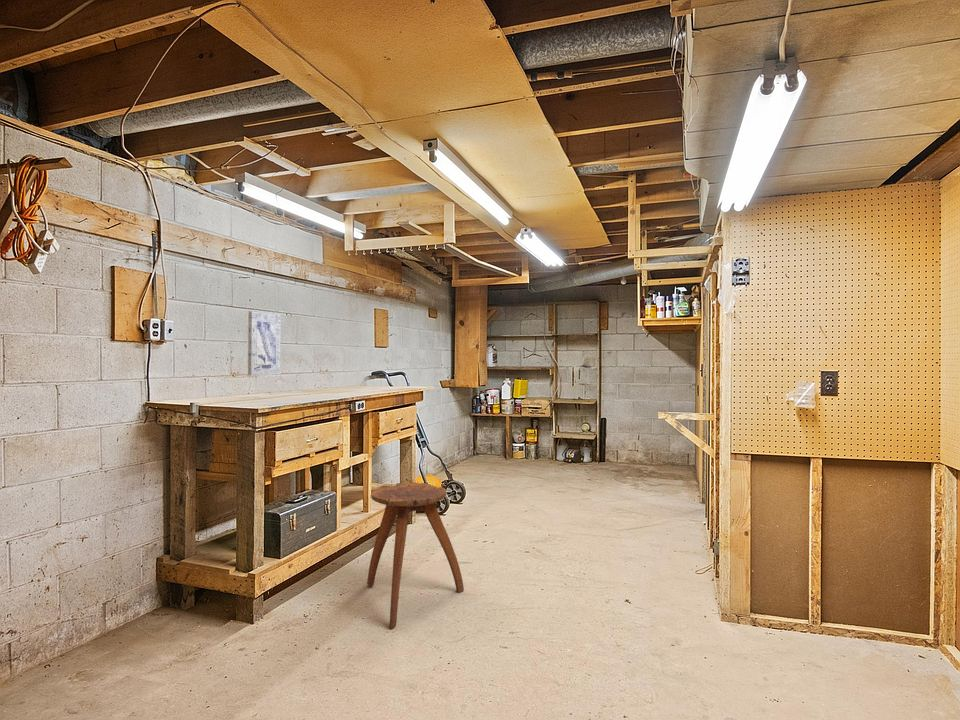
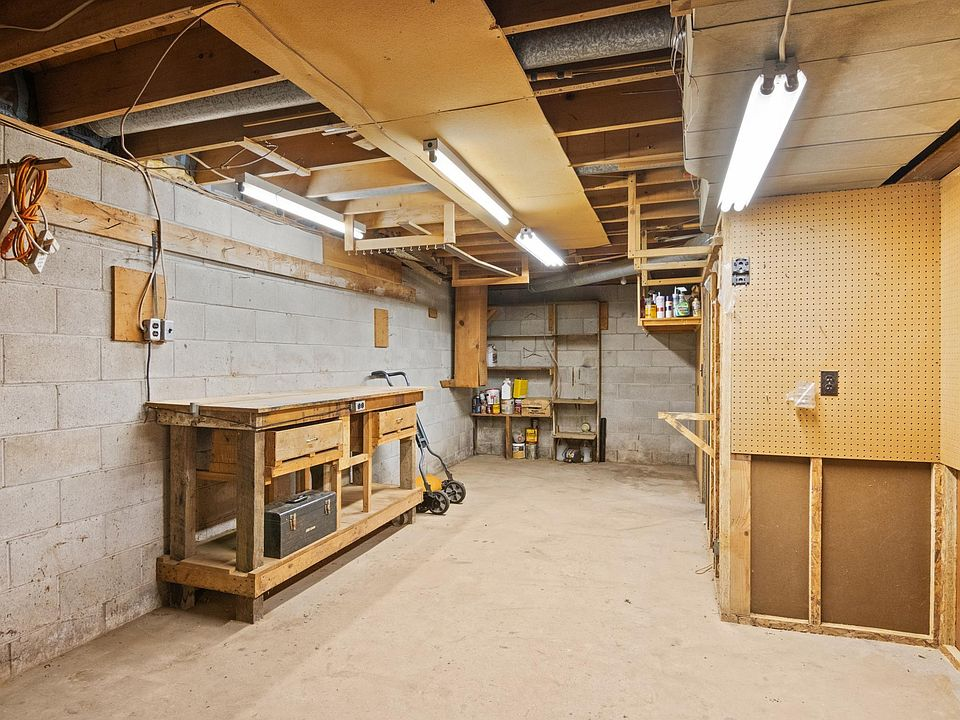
- stool [366,482,465,630]
- wall art [247,310,282,376]
